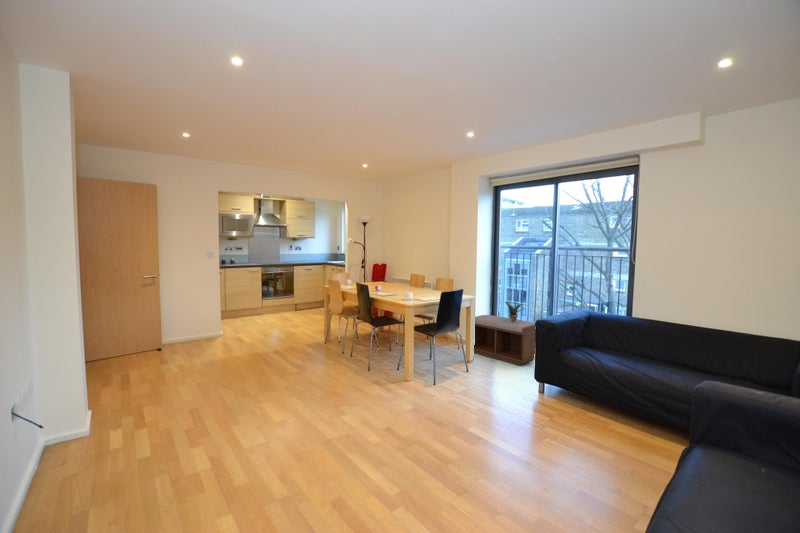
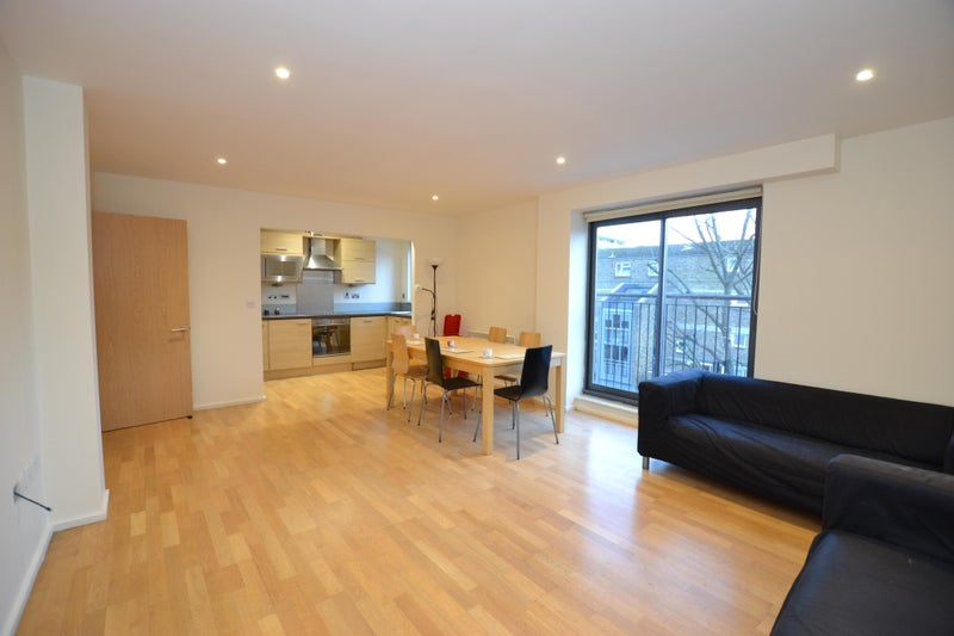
- bench [473,314,536,366]
- potted plant [504,300,527,322]
